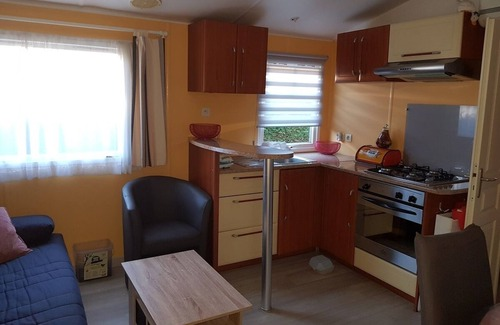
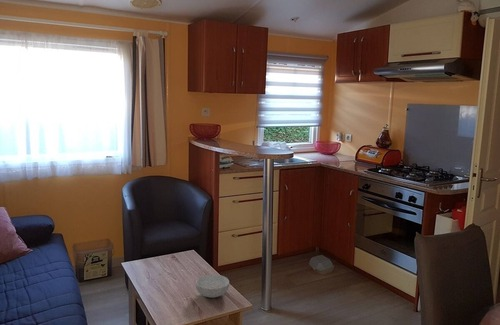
+ cereal bowl [195,274,230,299]
